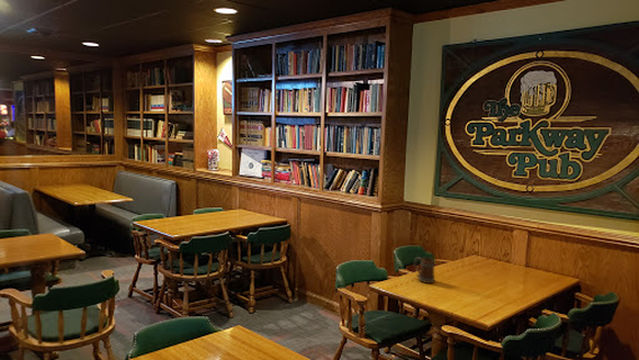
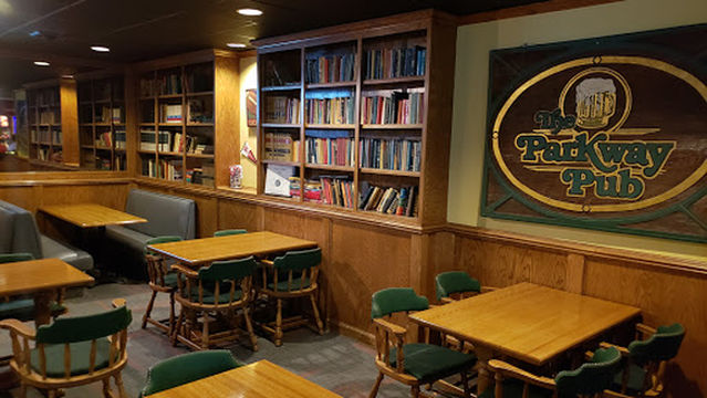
- beer mug [413,256,436,284]
